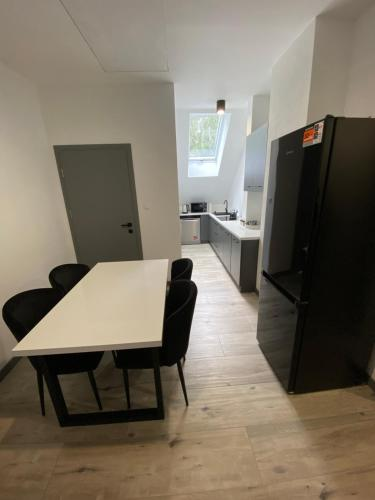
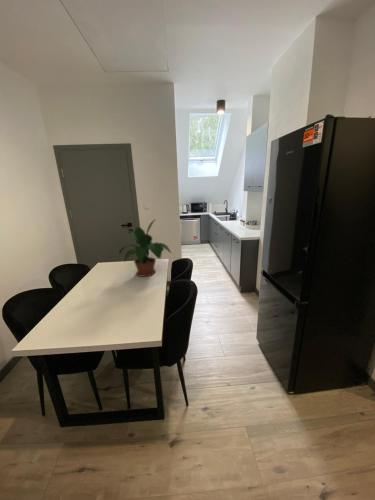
+ potted plant [118,218,172,278]
